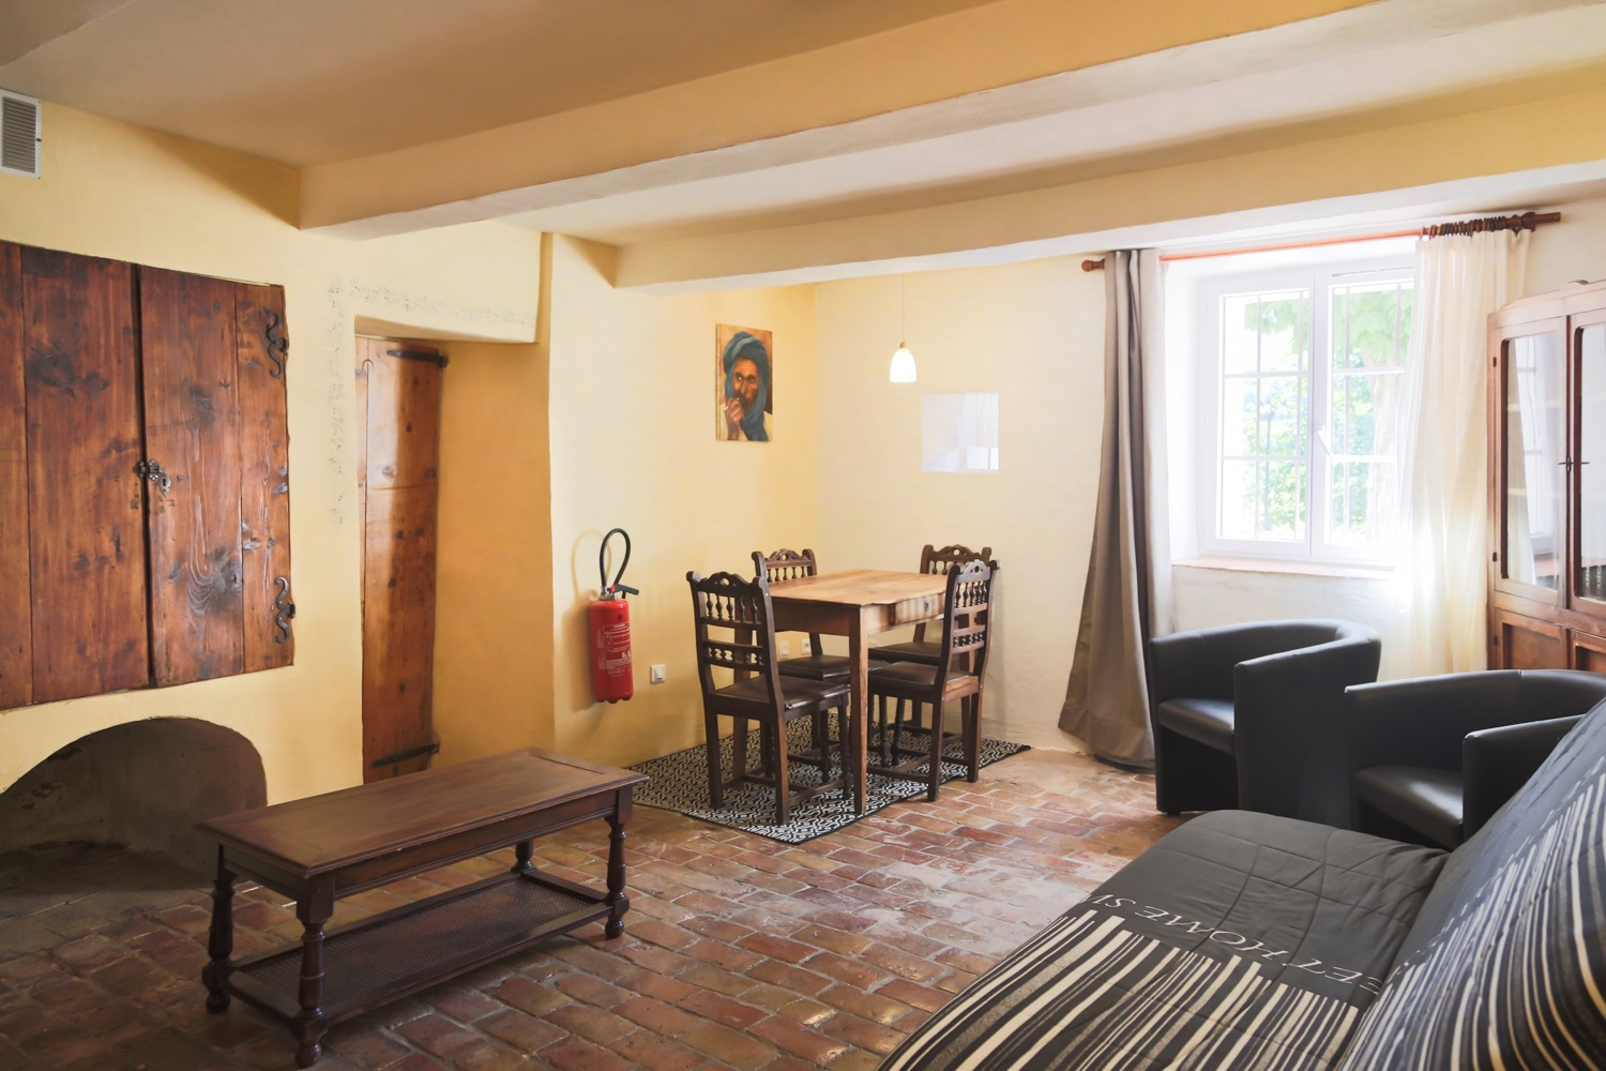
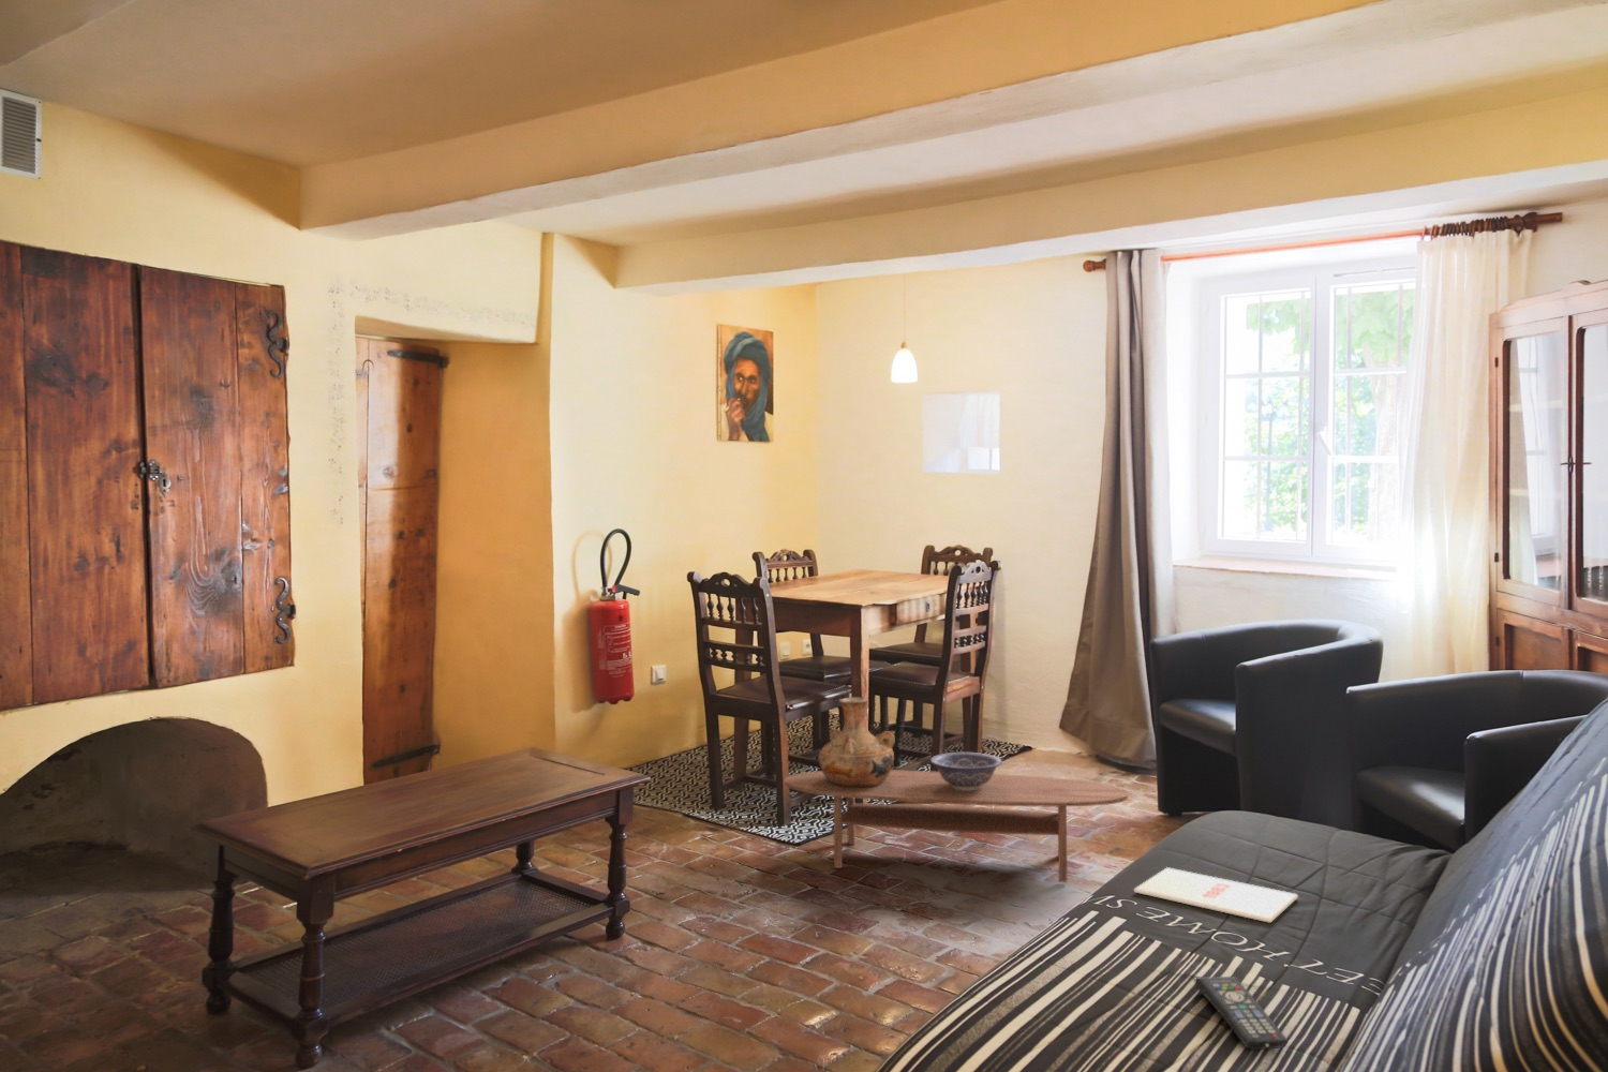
+ decorative bowl [930,751,1004,791]
+ remote control [1194,975,1289,1050]
+ vase [817,696,896,787]
+ coffee table [784,769,1128,883]
+ magazine [1133,866,1299,924]
